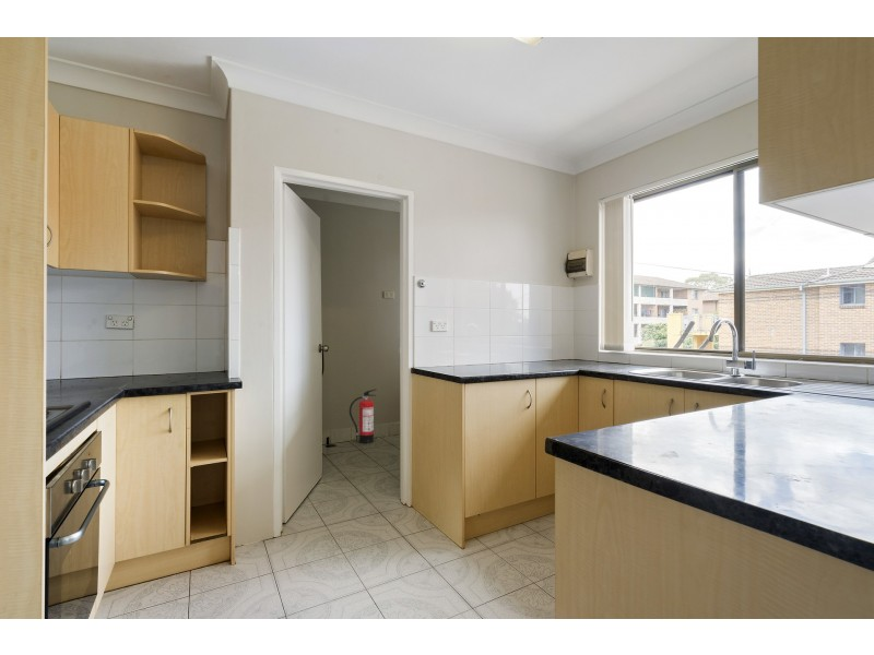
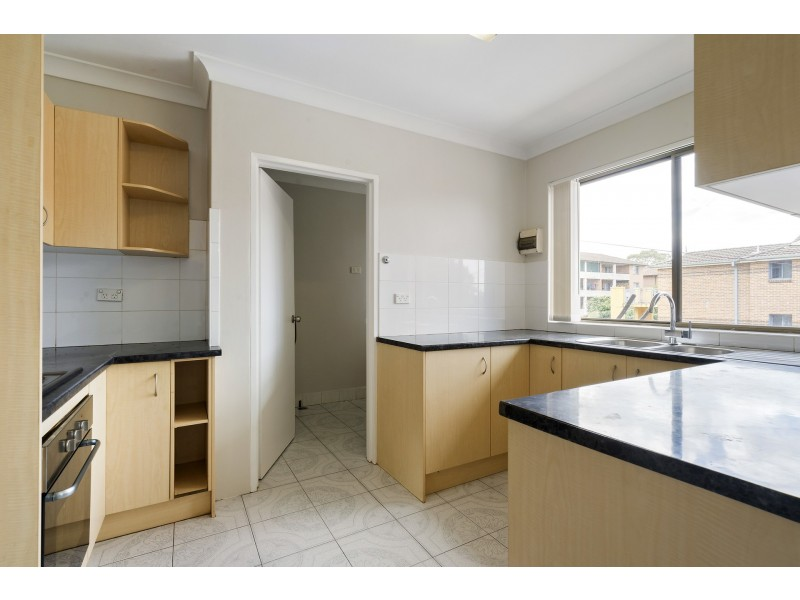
- fire extinguisher [349,389,377,444]
